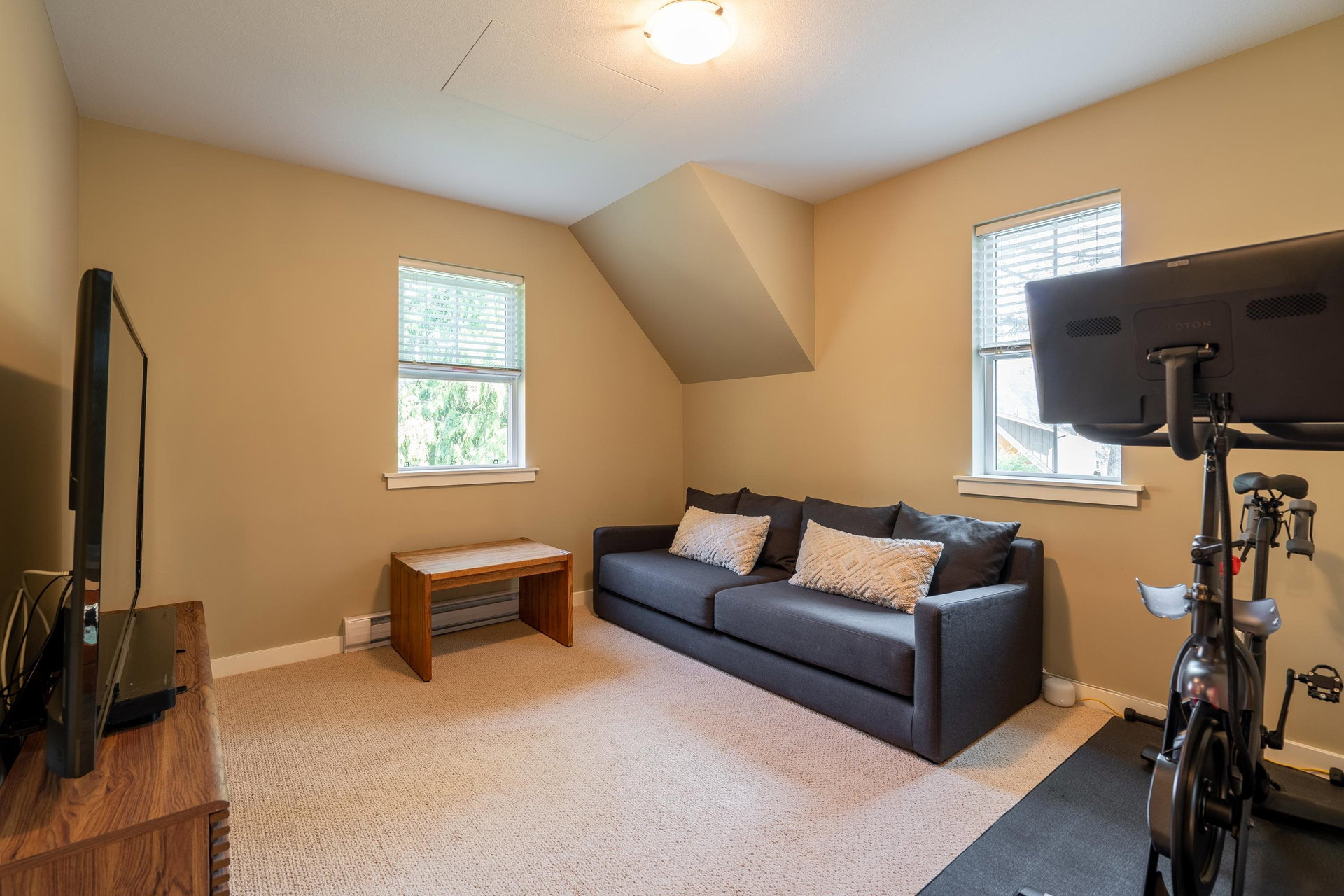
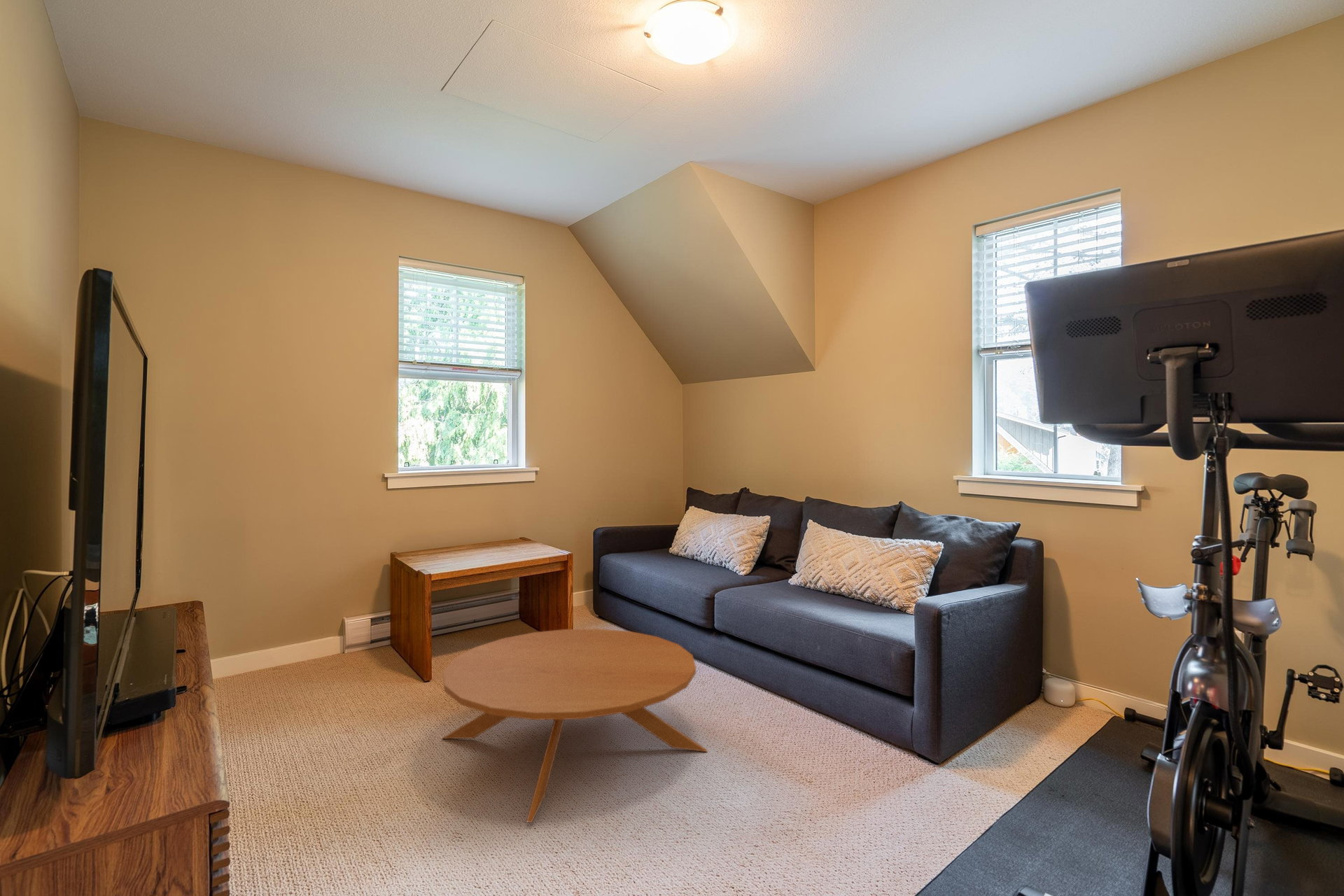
+ coffee table [441,628,708,823]
